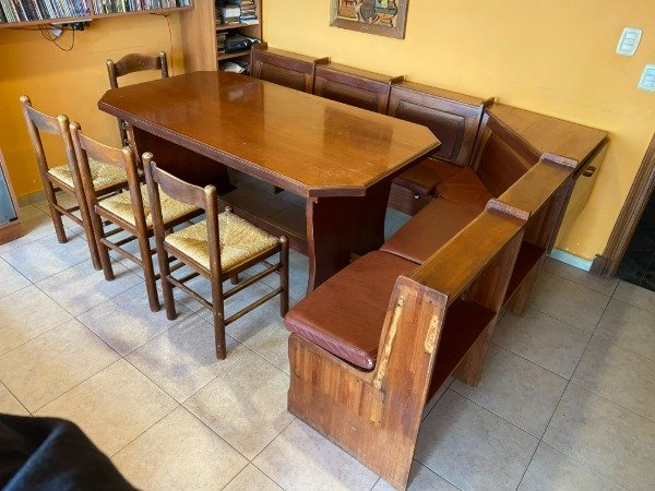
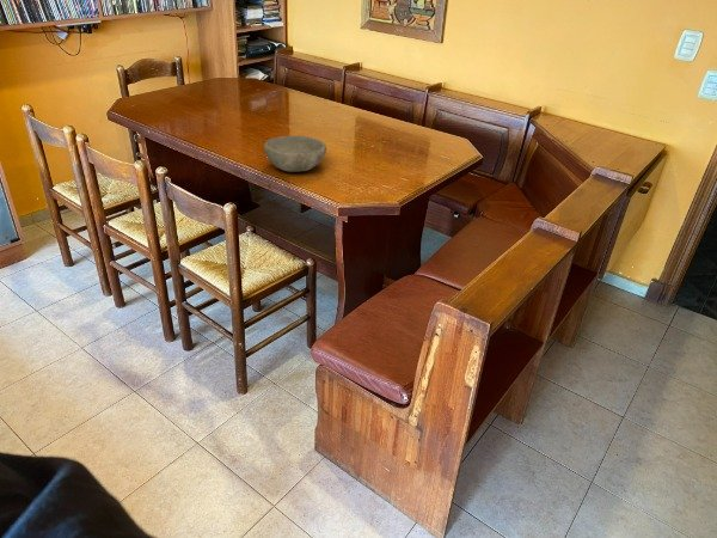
+ bowl [263,135,327,173]
